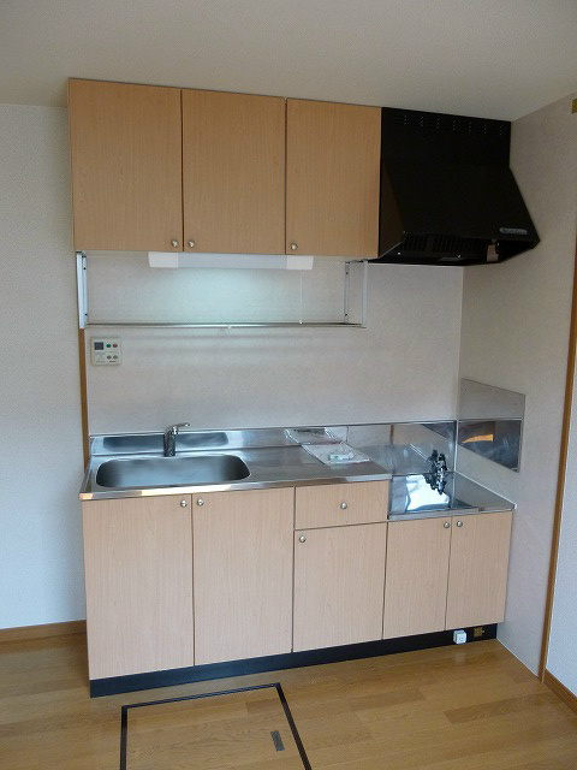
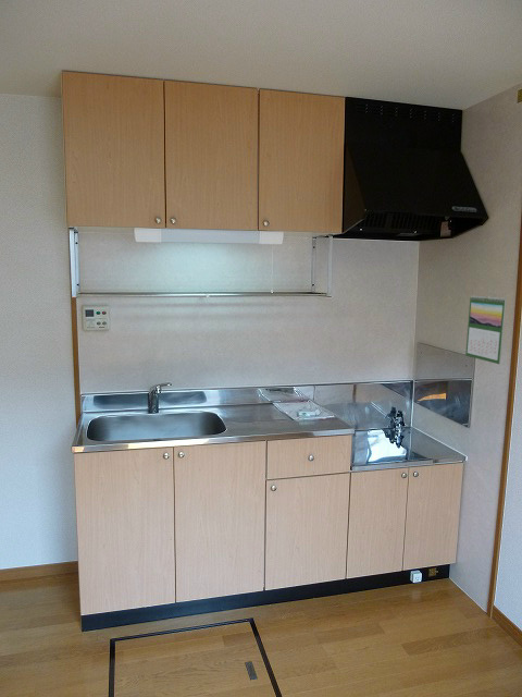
+ calendar [464,294,507,365]
